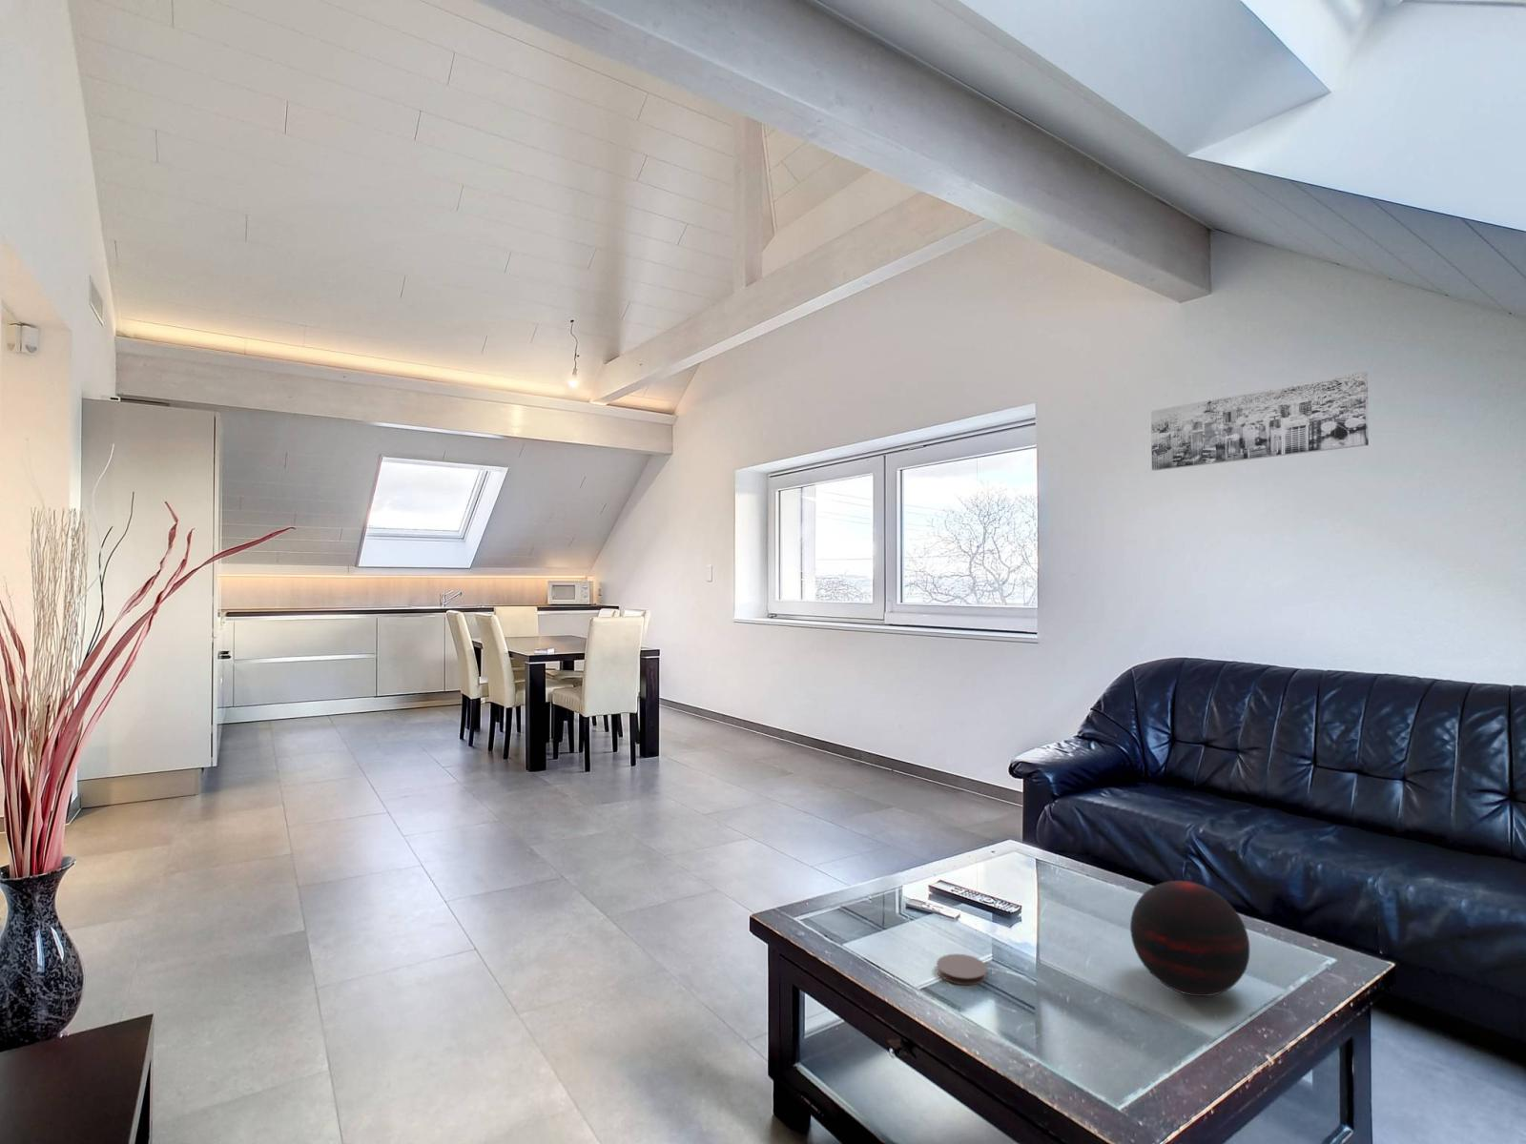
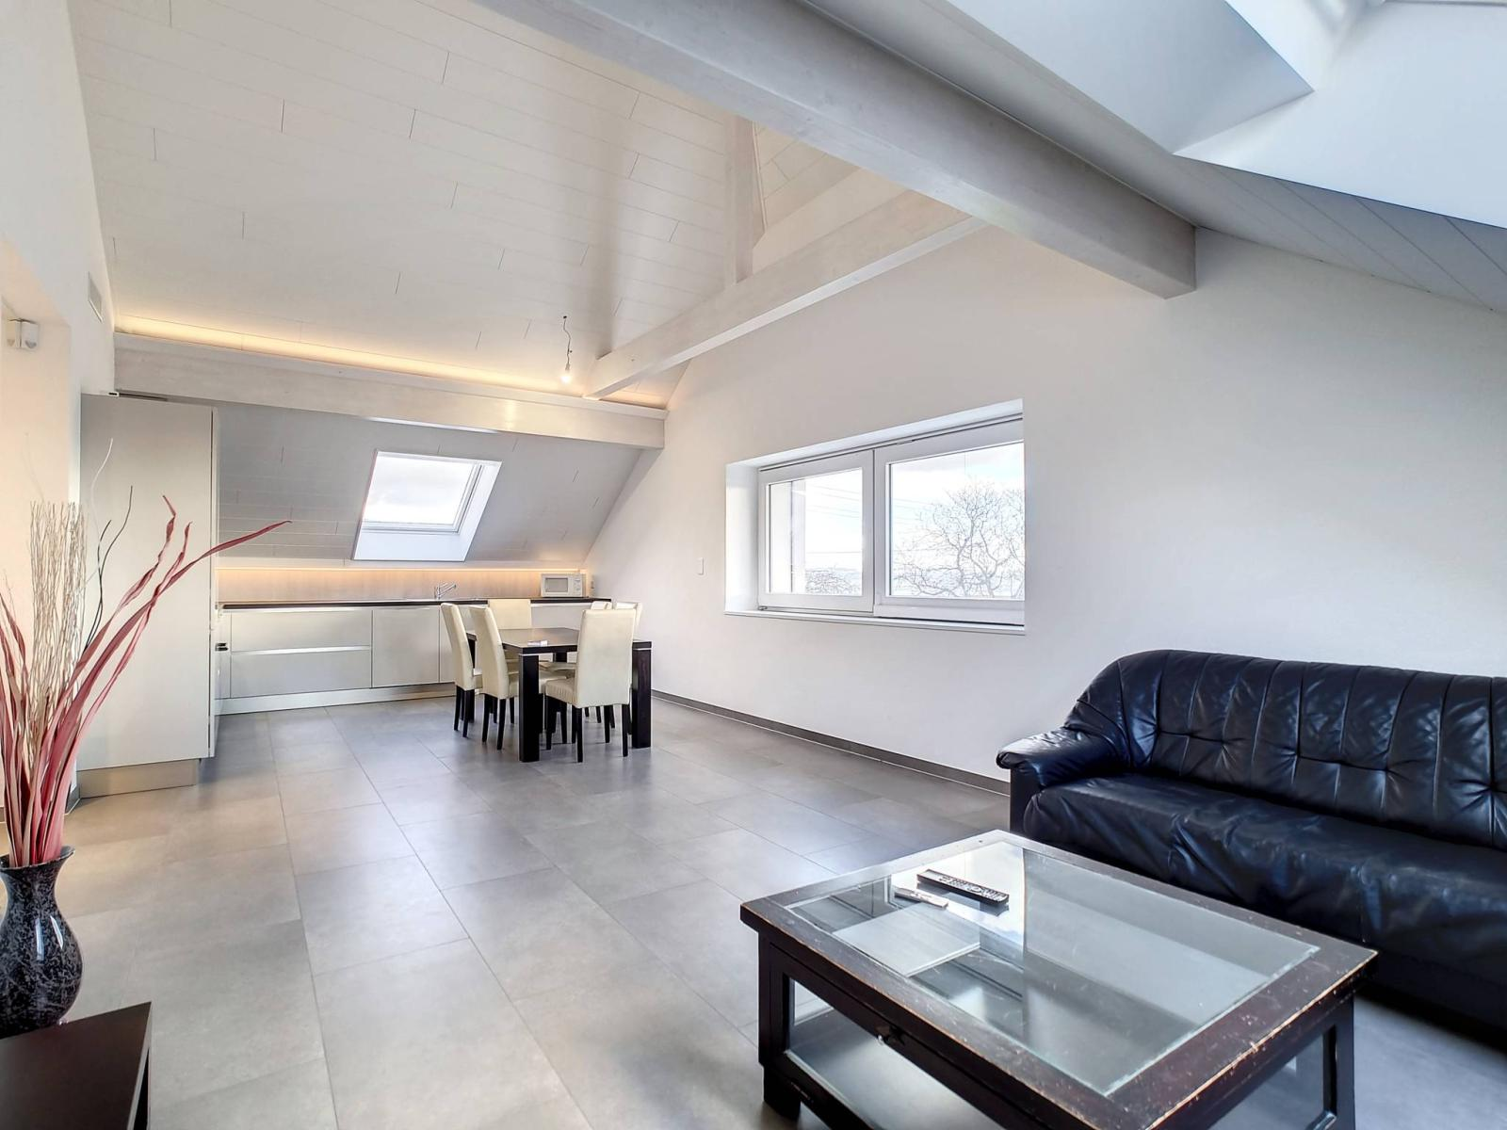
- coaster [936,953,988,985]
- decorative orb [1129,880,1251,997]
- wall art [1150,371,1370,472]
